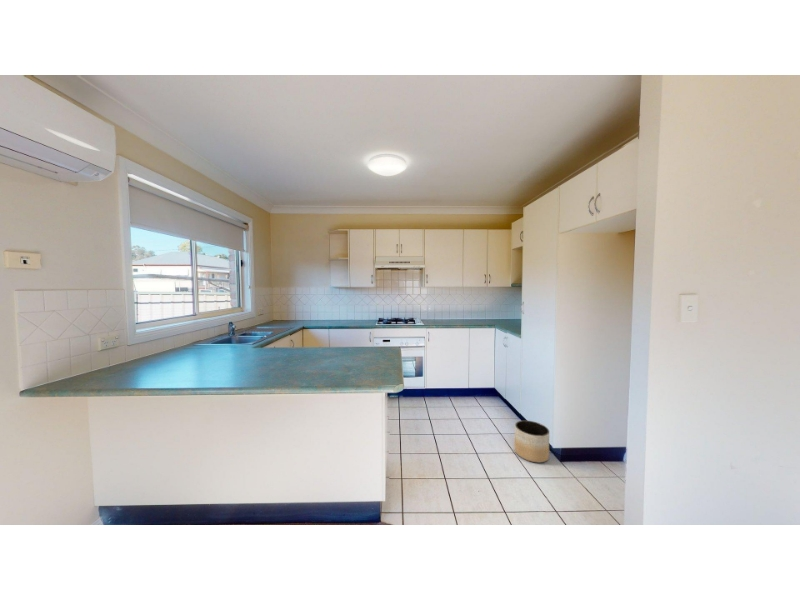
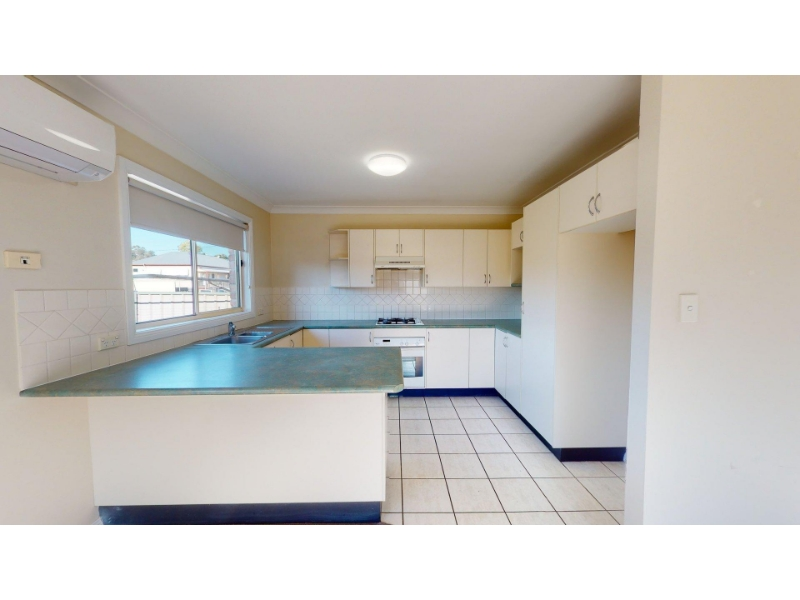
- planter [514,420,550,464]
